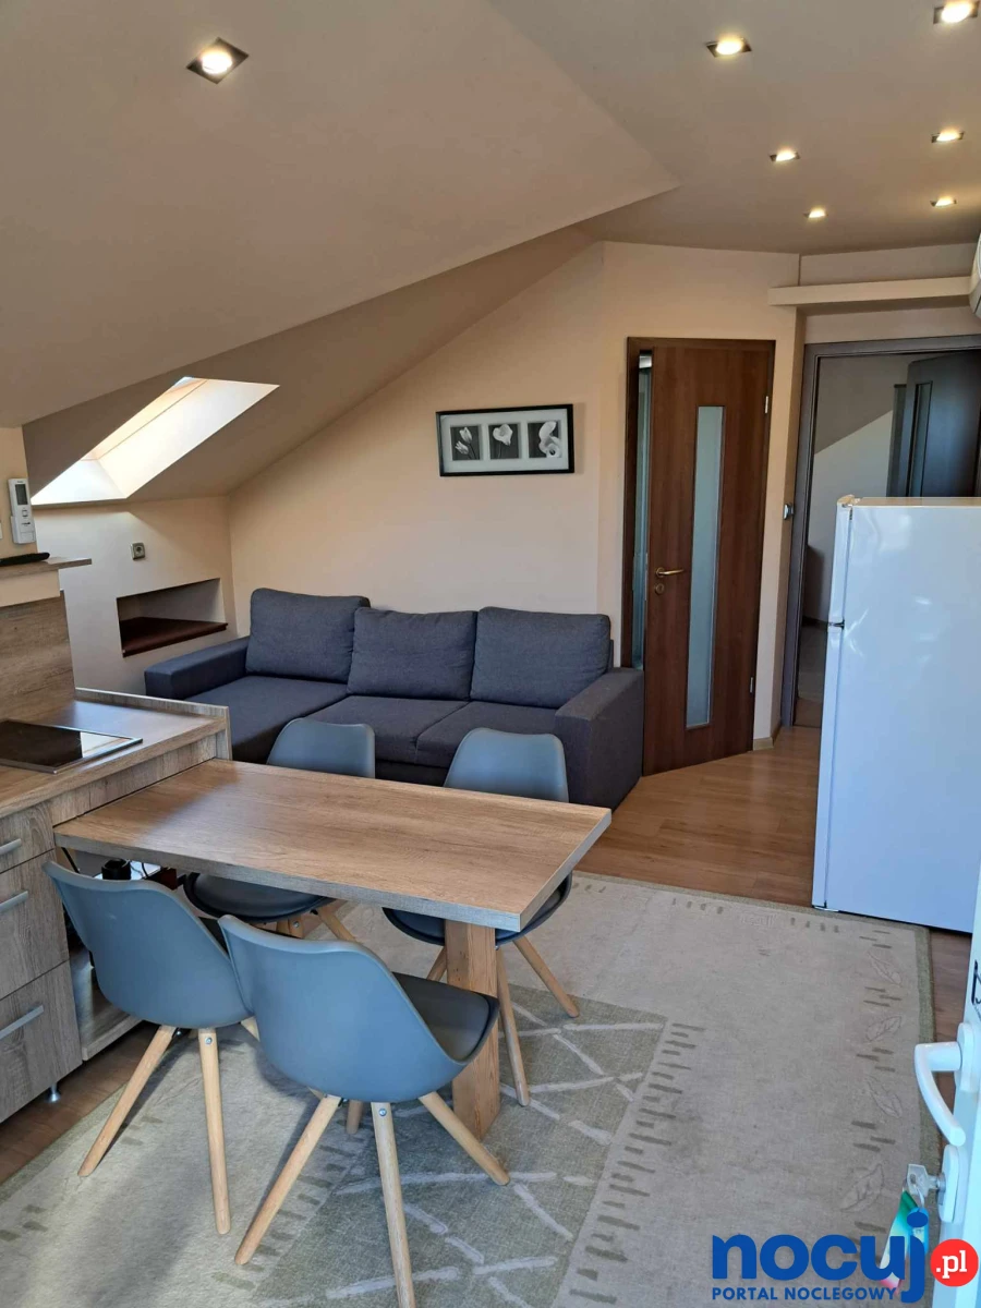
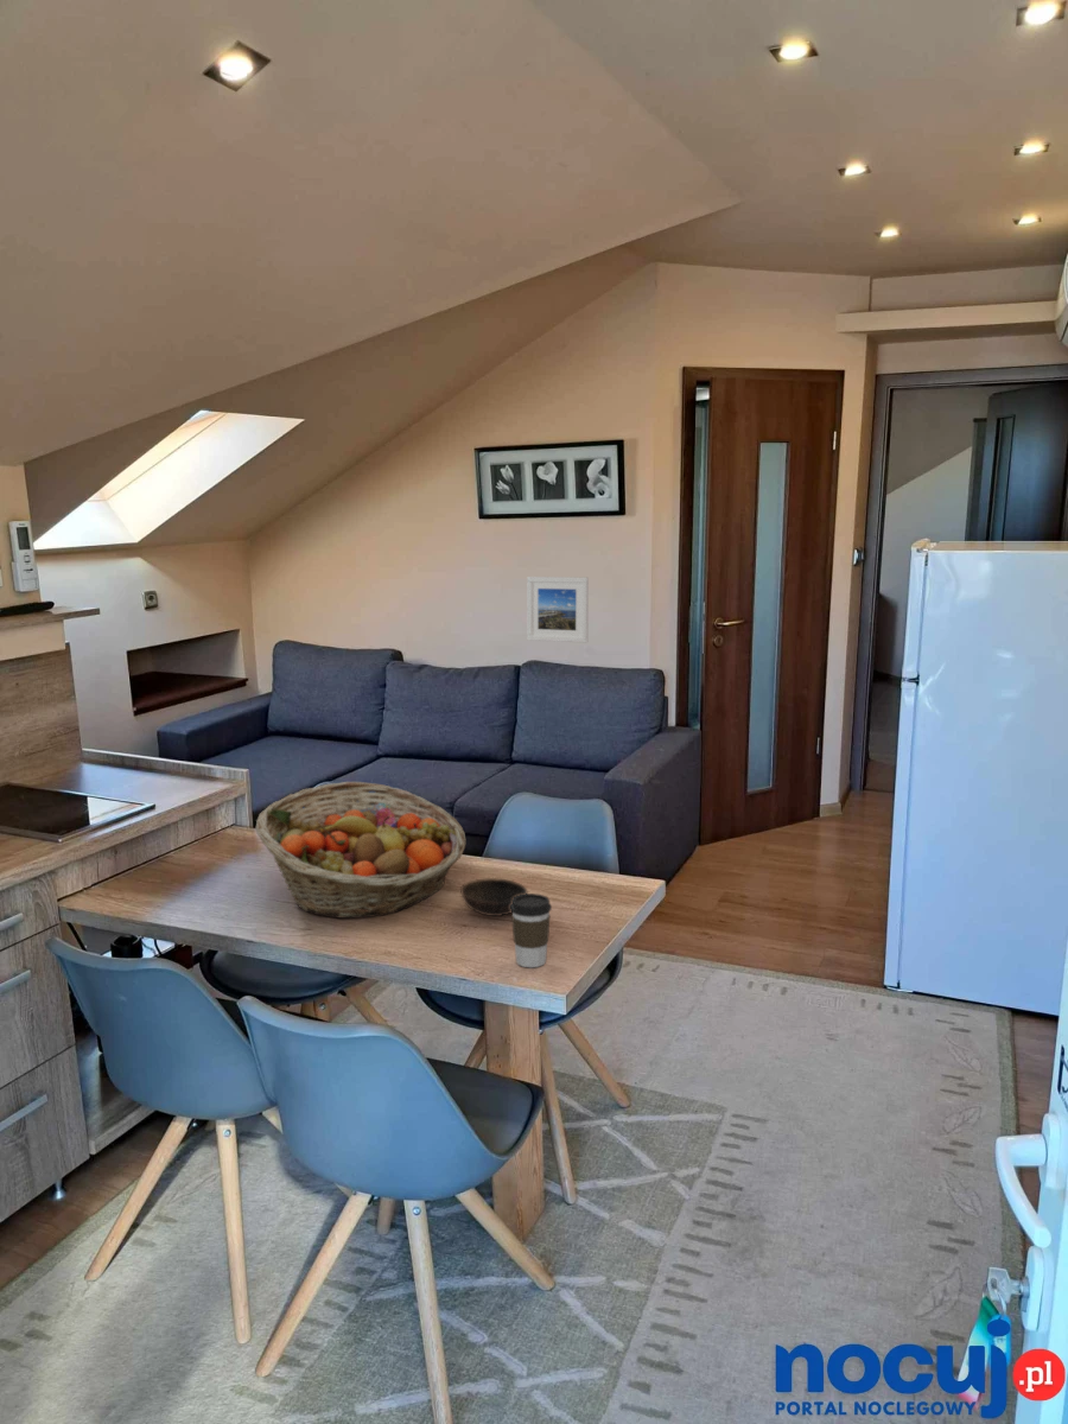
+ coffee cup [510,892,553,968]
+ fruit basket [255,781,468,920]
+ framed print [526,576,590,644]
+ bowl [459,877,528,917]
